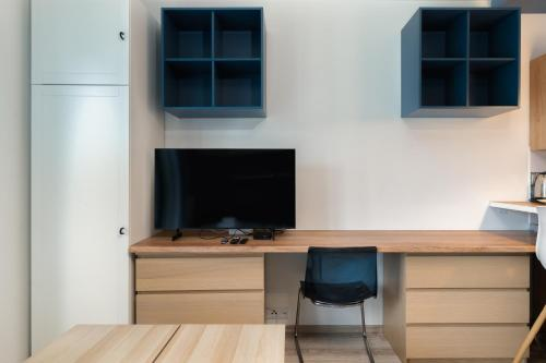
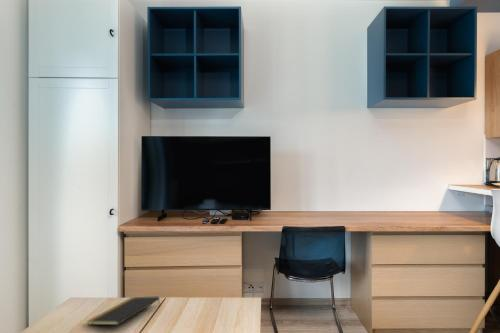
+ notepad [87,295,161,326]
